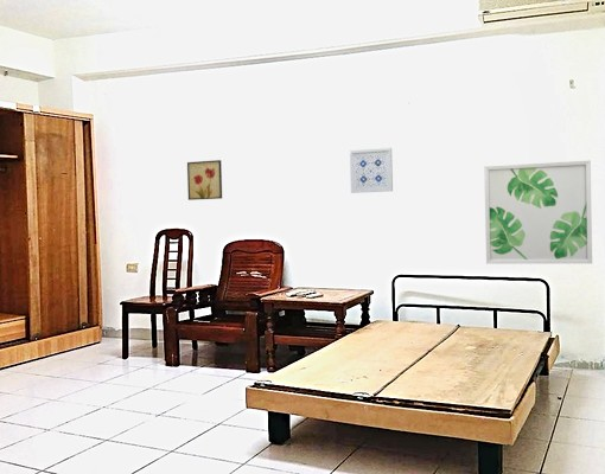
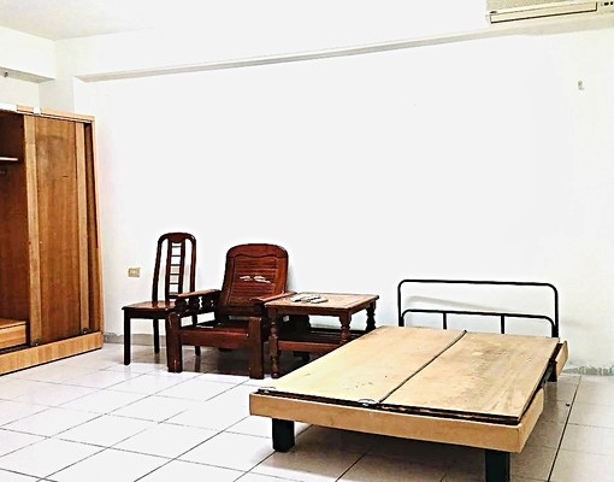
- wall art [186,159,223,201]
- wall art [349,147,394,194]
- wall art [483,159,593,265]
